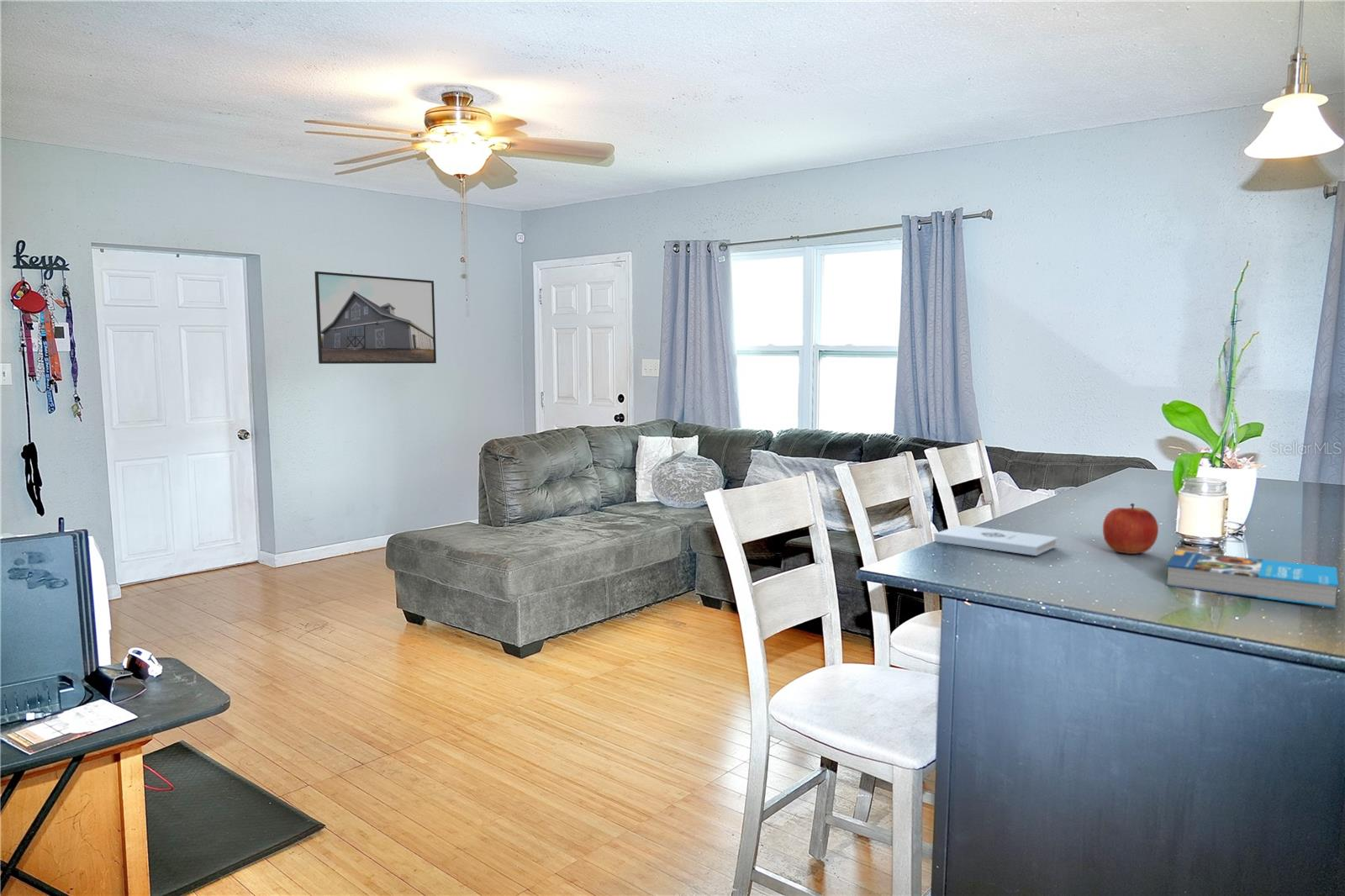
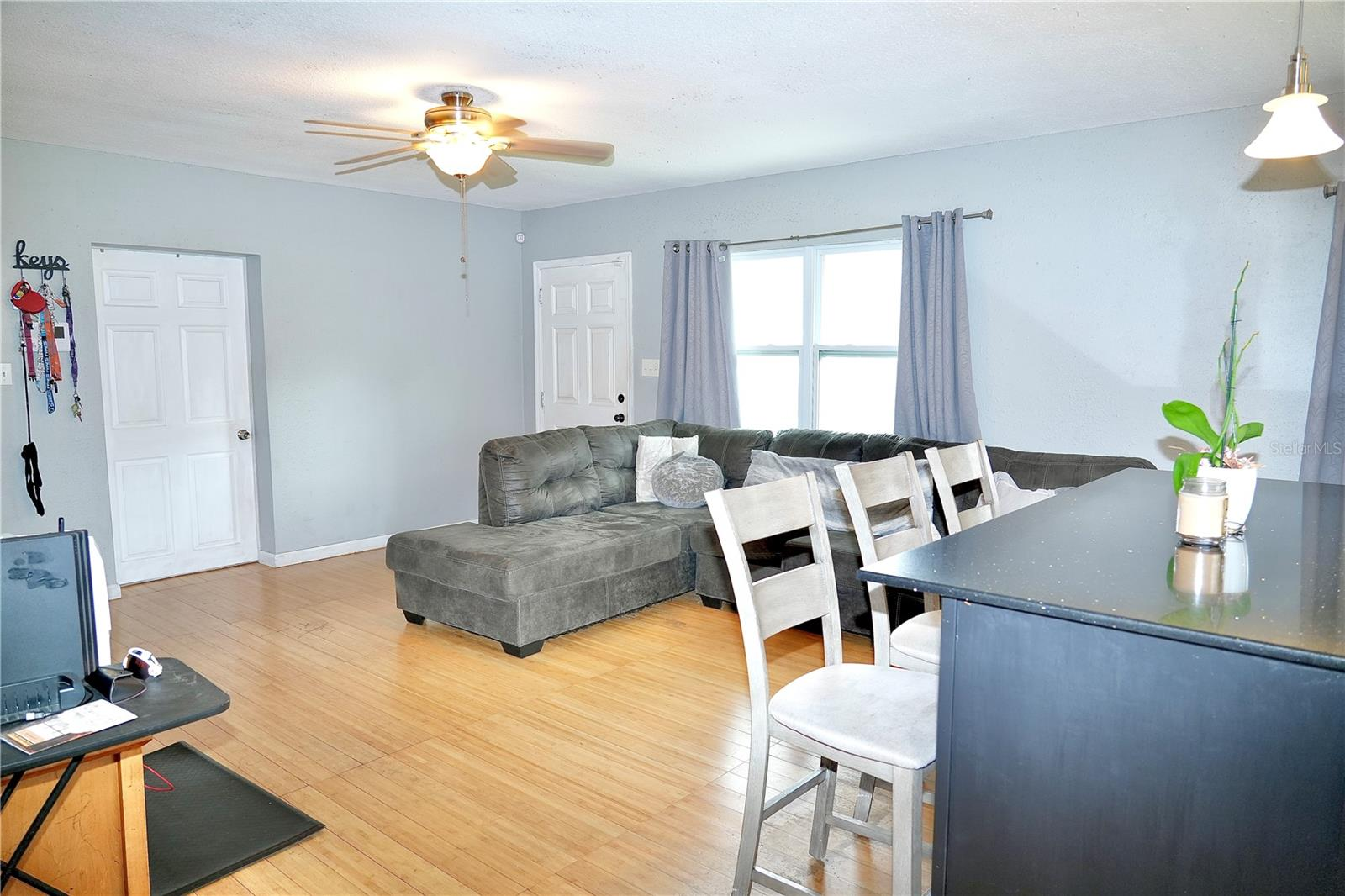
- apple [1102,503,1159,555]
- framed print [314,271,437,365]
- book [1165,550,1339,609]
- notepad [933,524,1058,556]
